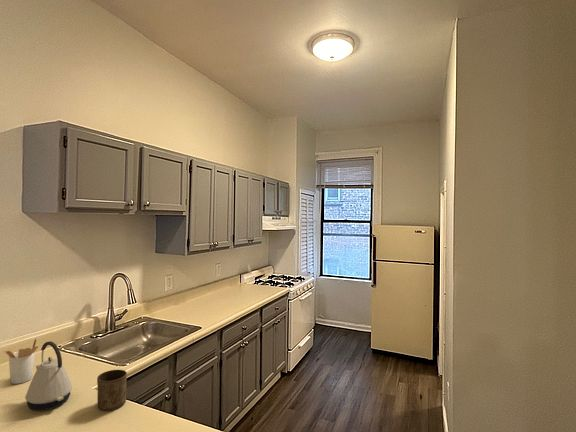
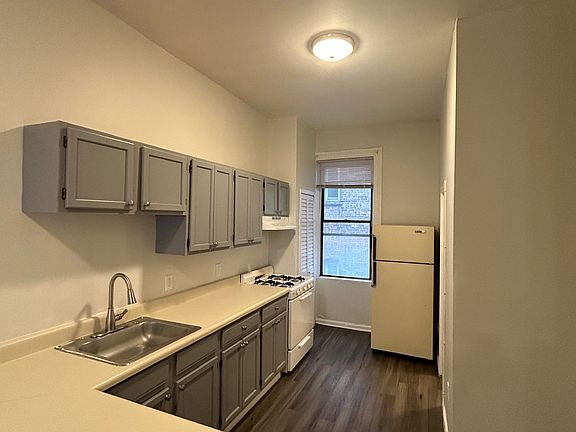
- utensil holder [4,337,39,385]
- cup [96,369,128,411]
- kettle [24,340,73,411]
